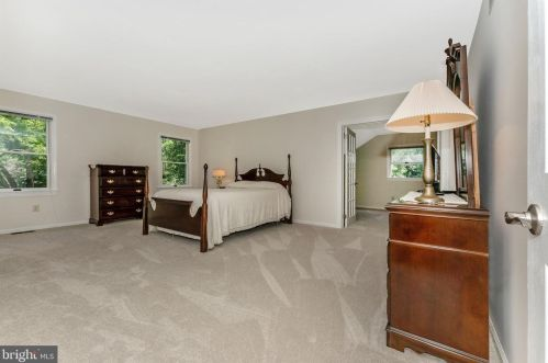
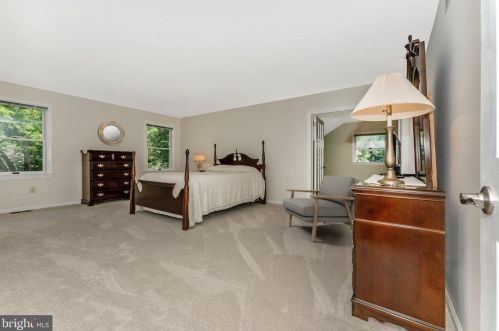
+ home mirror [97,120,126,147]
+ armchair [282,175,357,242]
